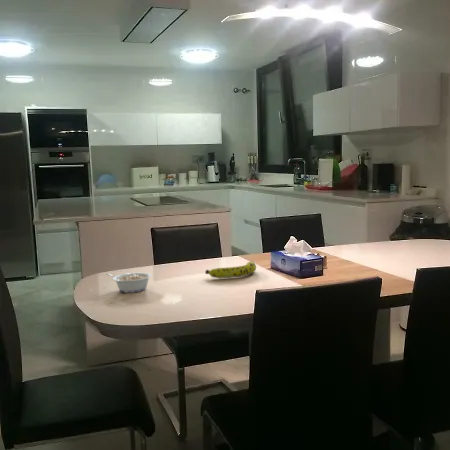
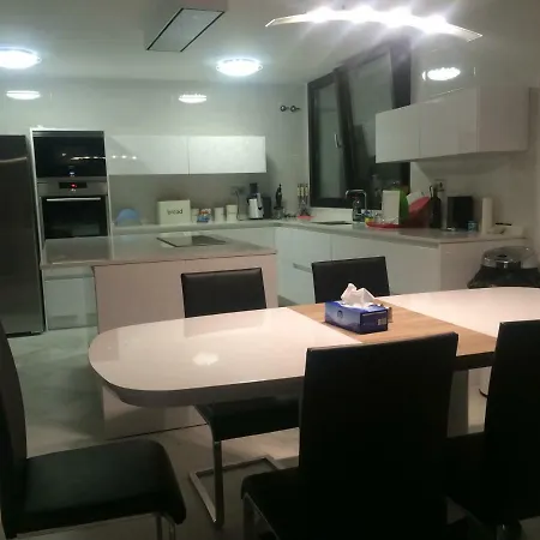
- fruit [204,260,257,279]
- legume [106,272,153,294]
